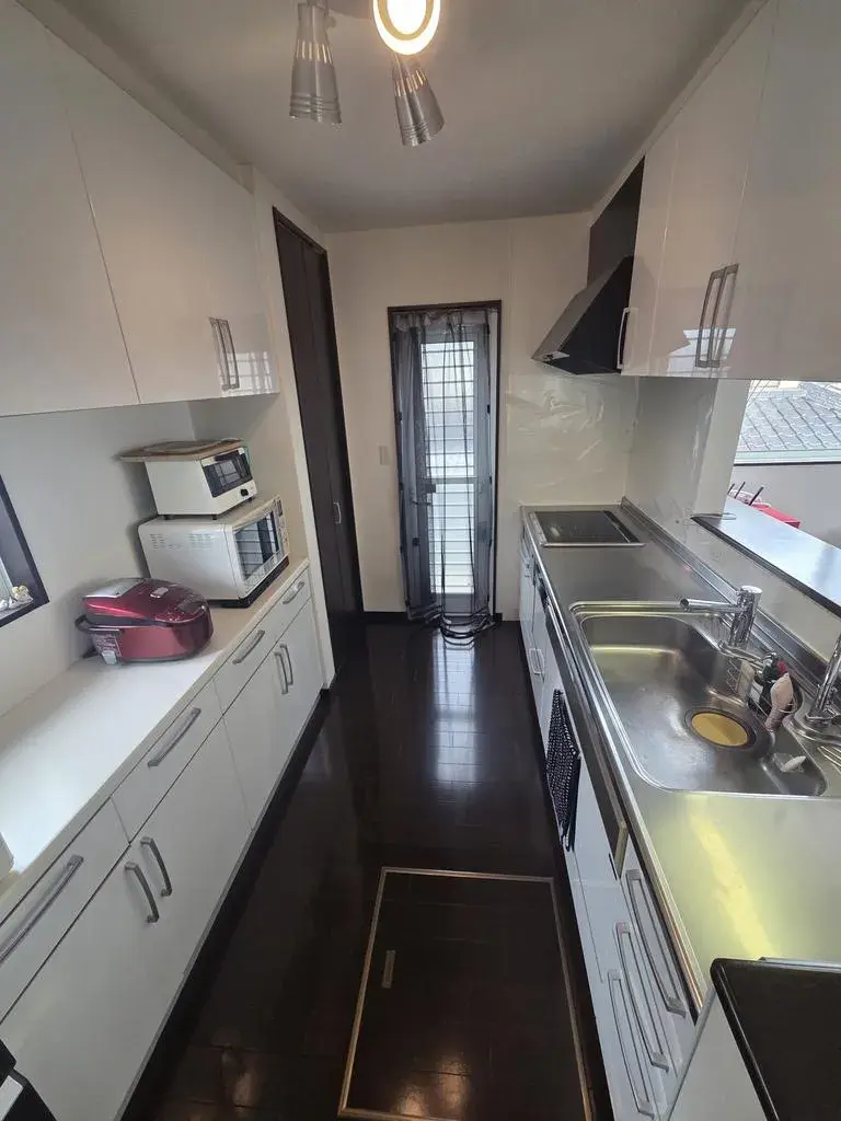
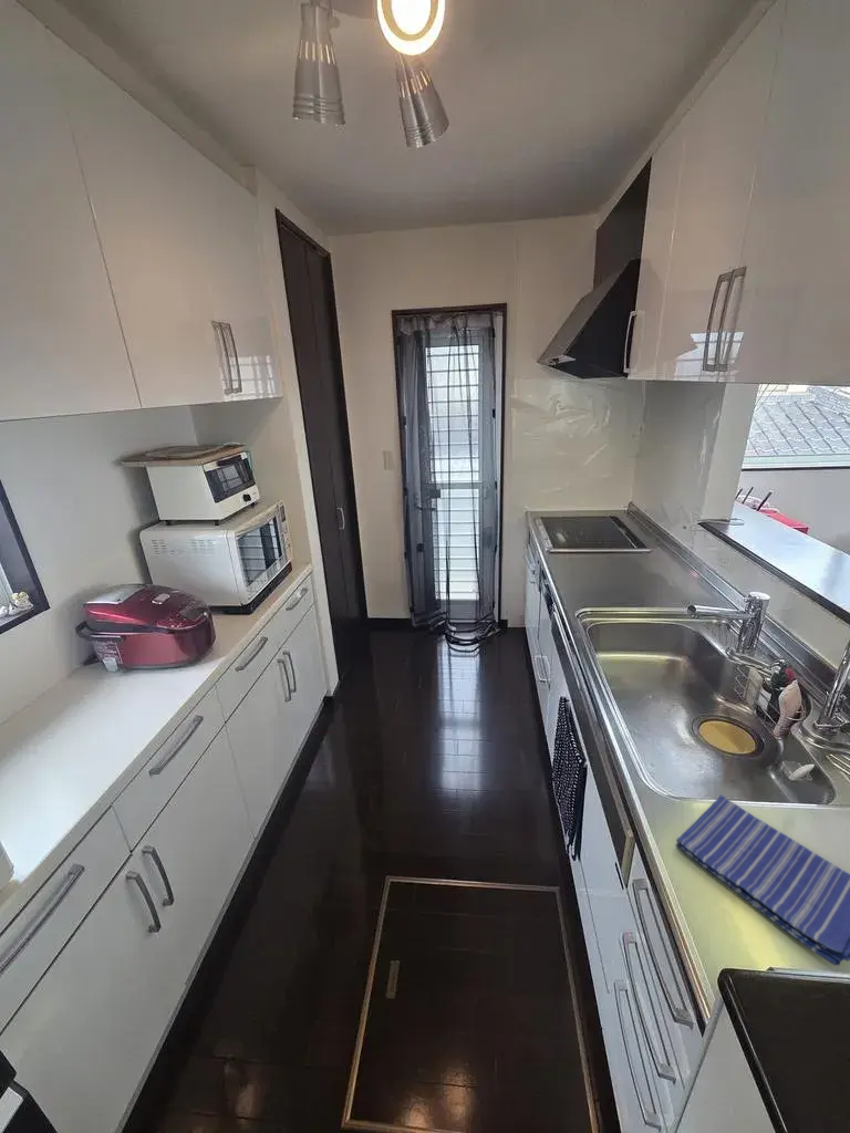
+ dish towel [675,793,850,967]
